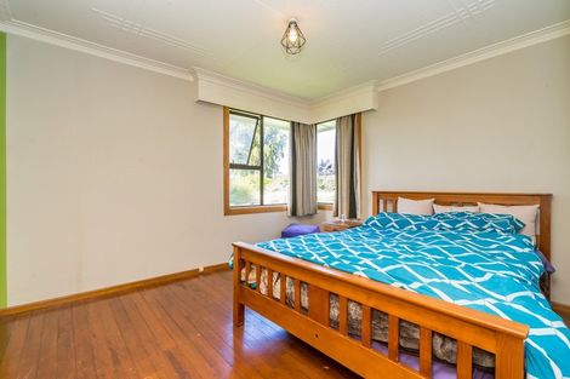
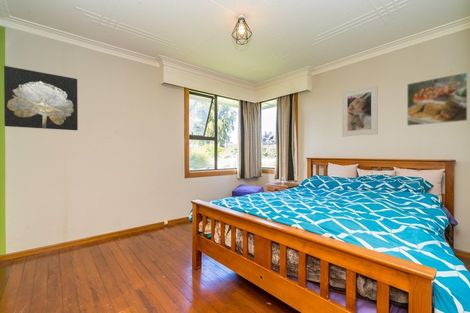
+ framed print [341,84,379,137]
+ wall art [3,65,79,131]
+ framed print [406,71,469,127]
